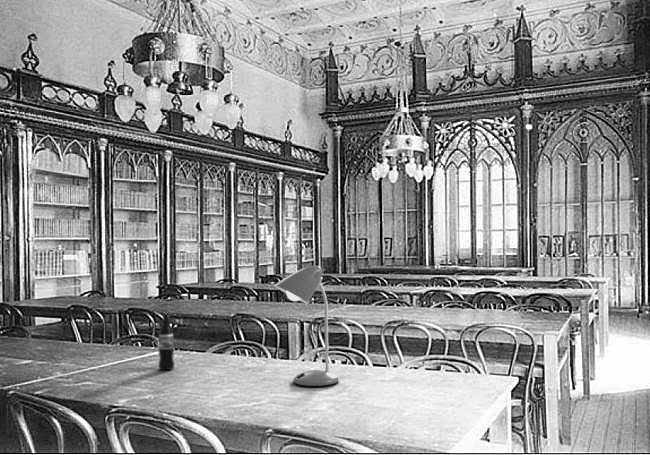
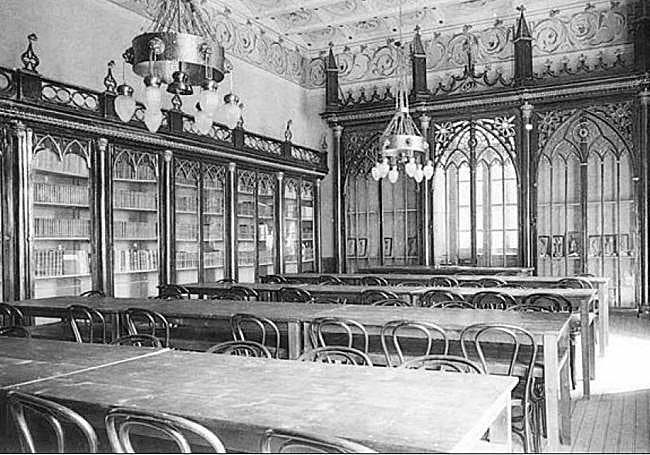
- bottle [157,314,175,371]
- desk lamp [273,265,340,388]
